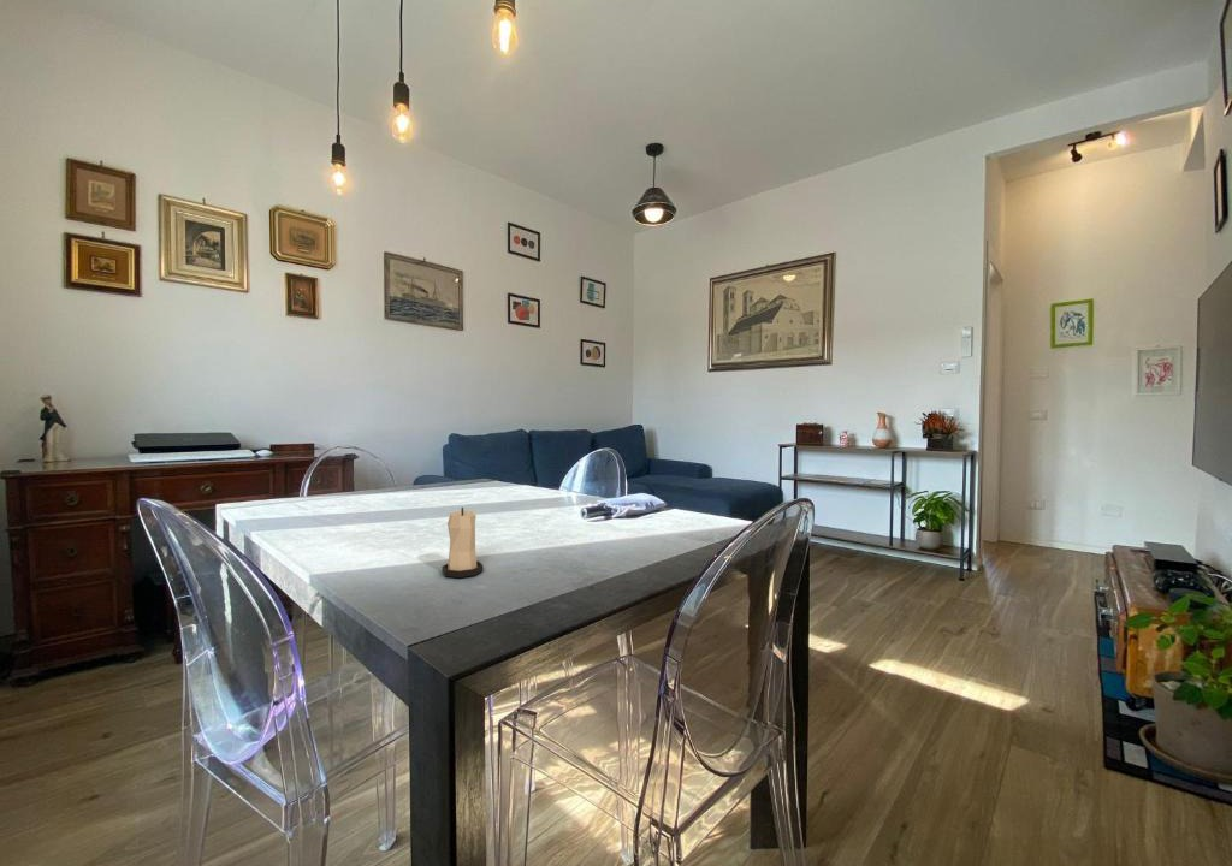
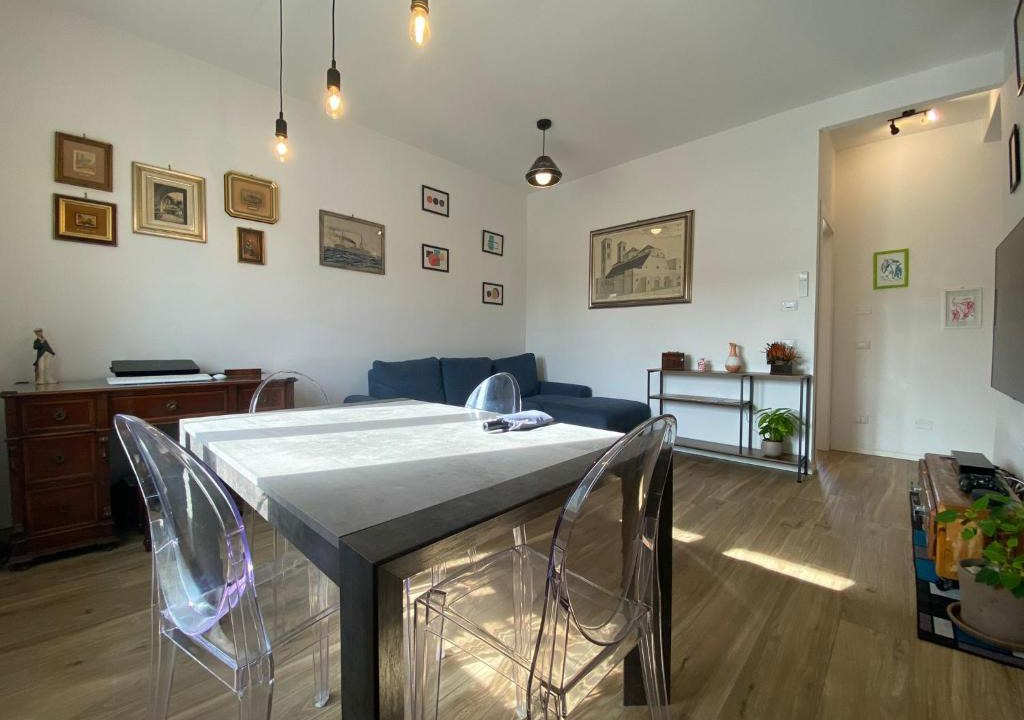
- candle [440,506,484,579]
